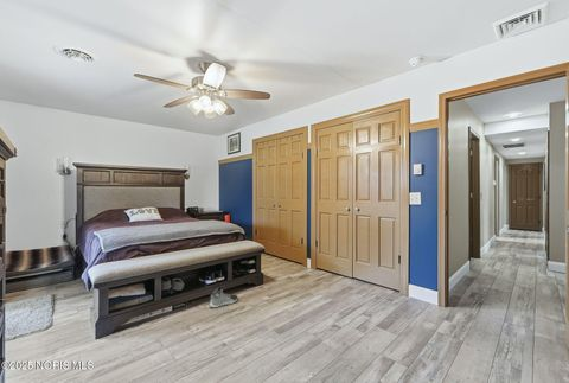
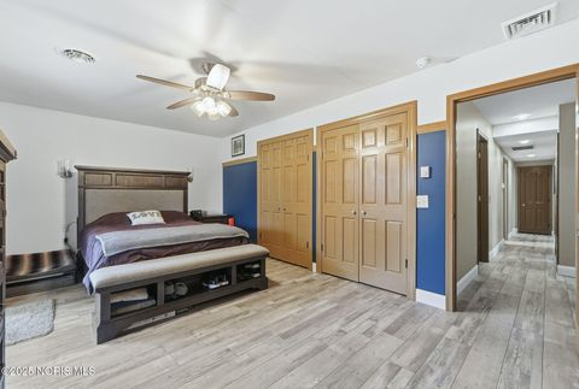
- sneaker [209,286,239,309]
